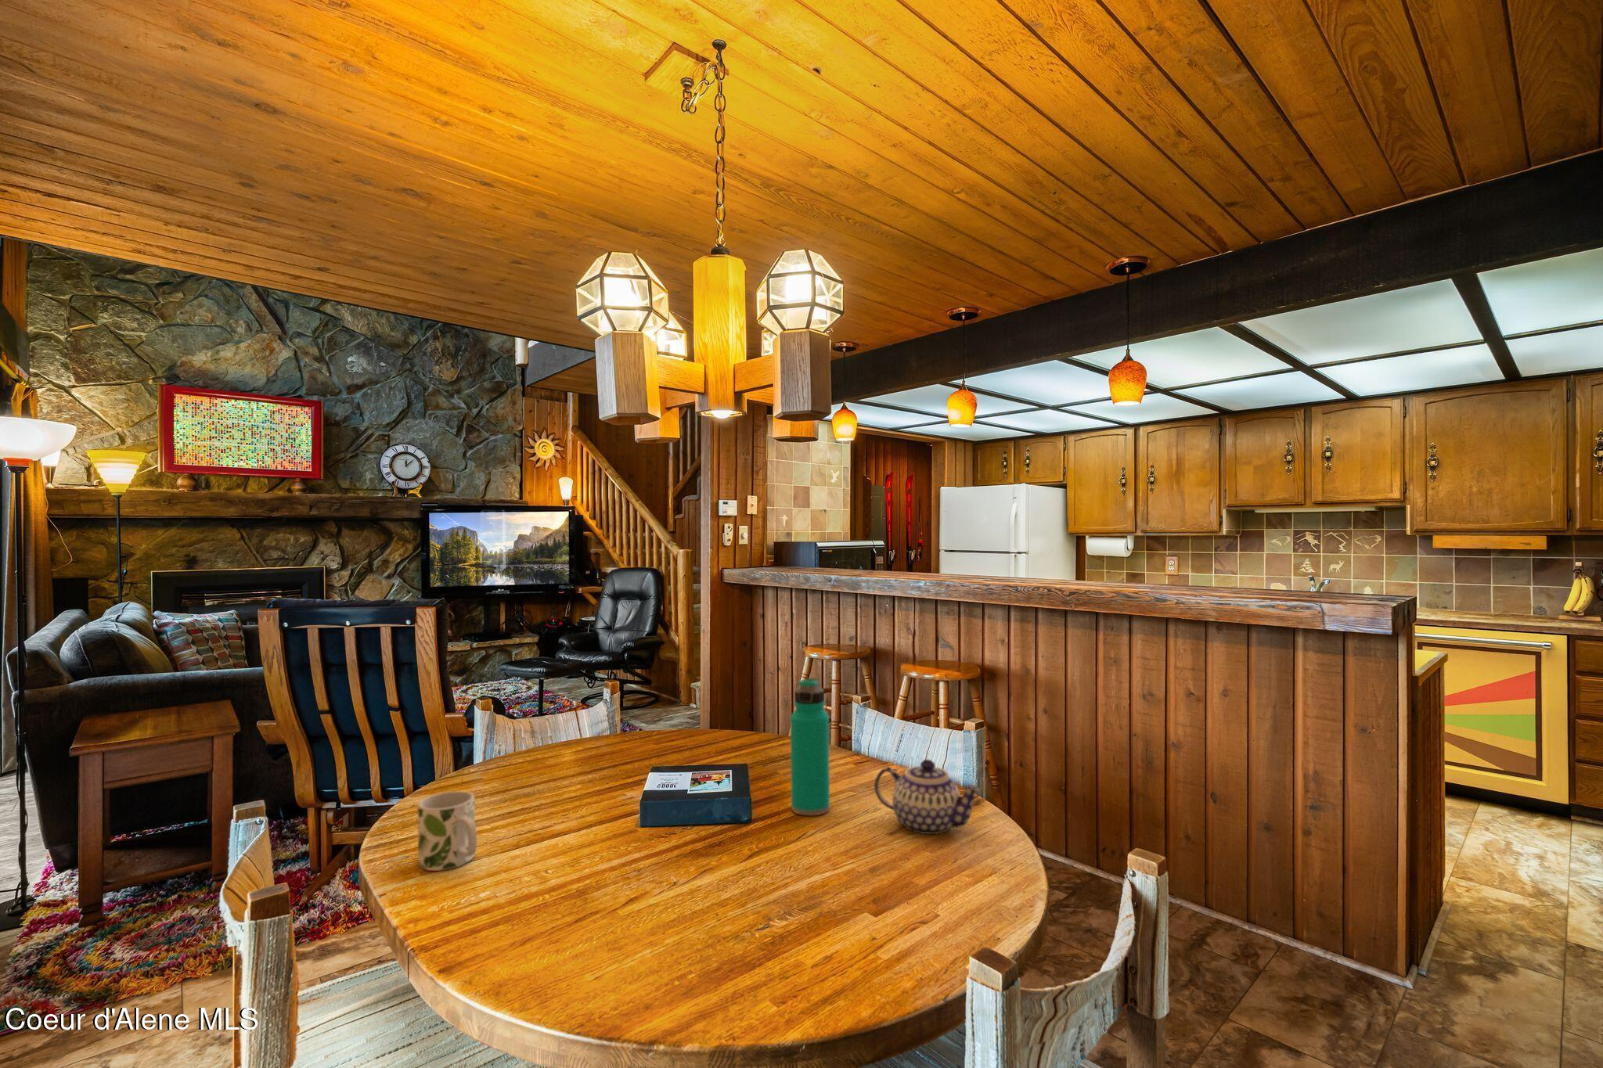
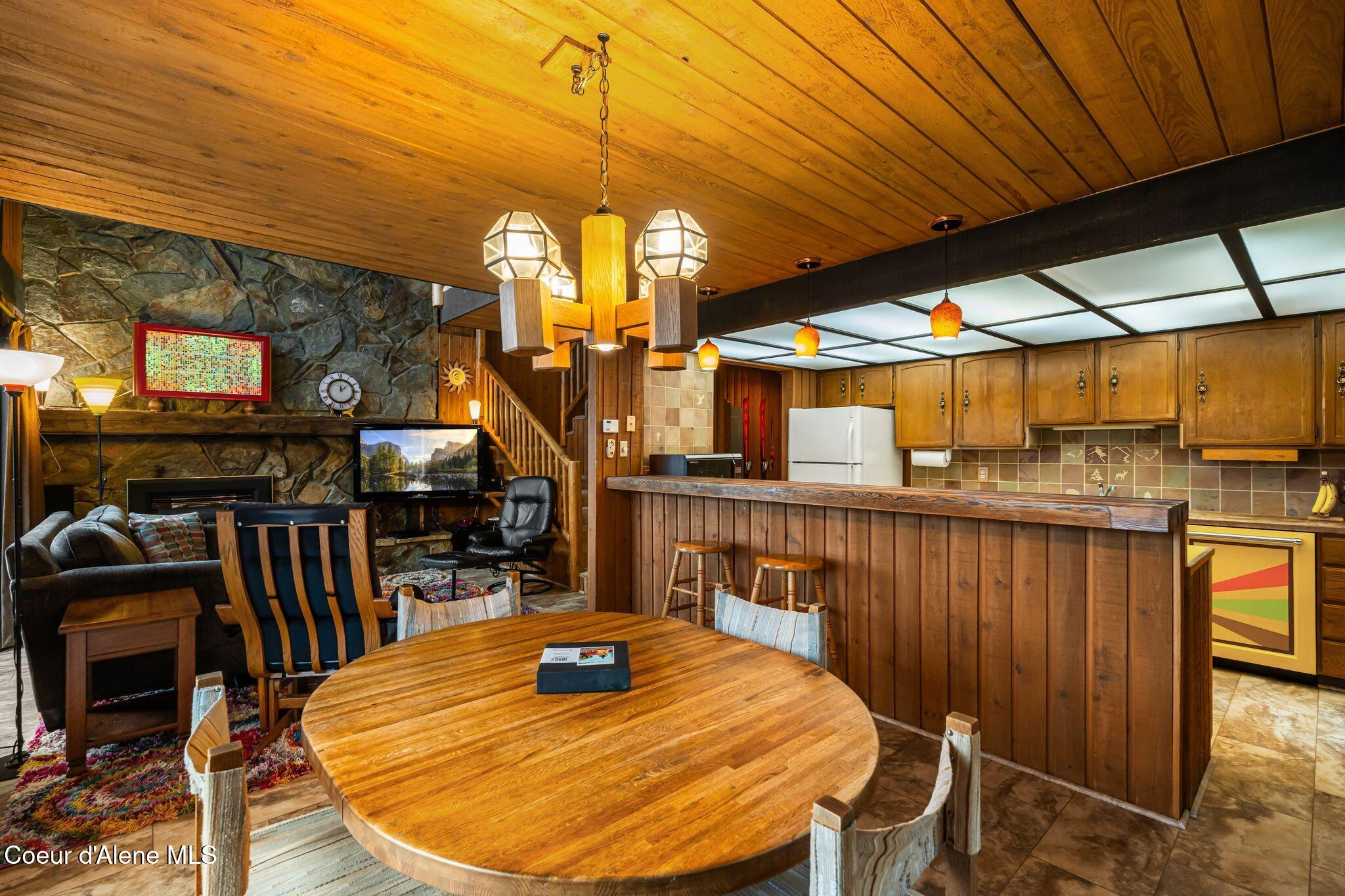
- water bottle [790,677,831,816]
- teapot [874,758,980,834]
- mug [417,790,478,871]
